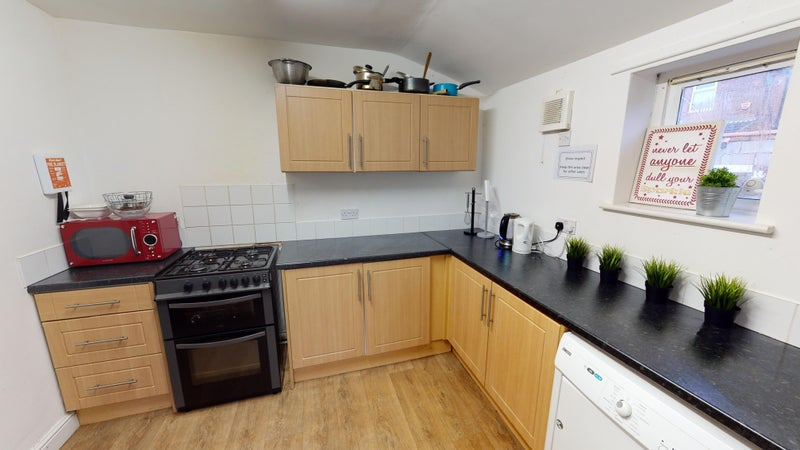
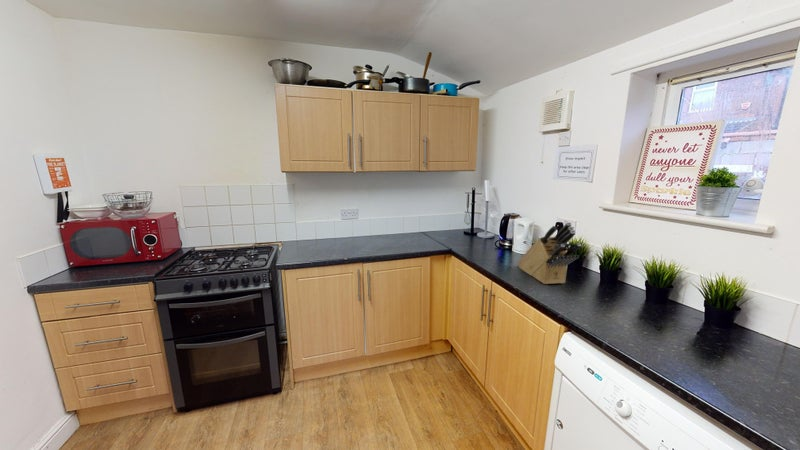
+ knife block [517,221,582,285]
